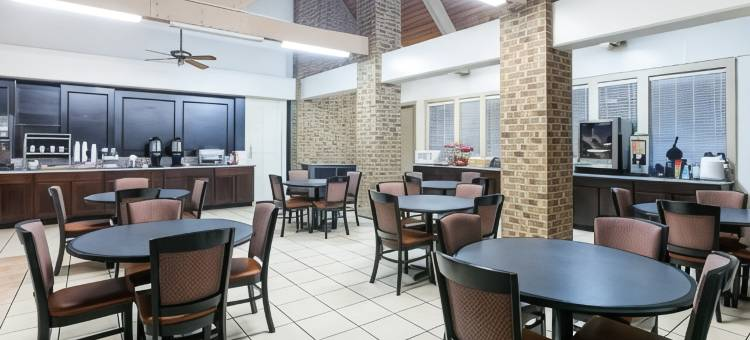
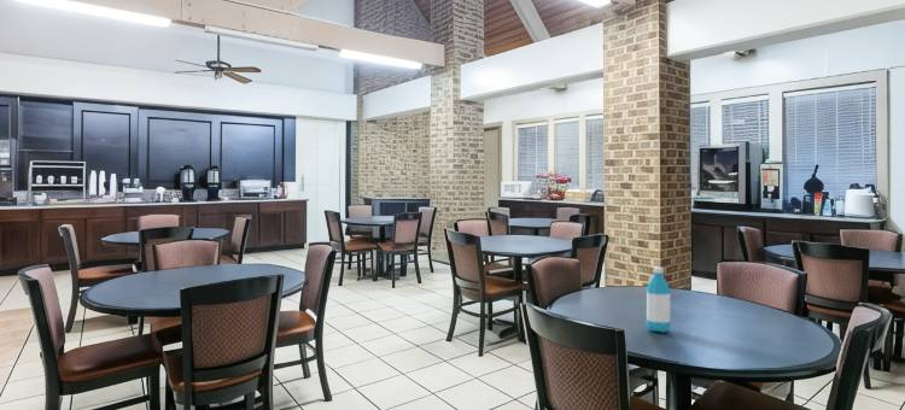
+ water bottle [646,266,672,334]
